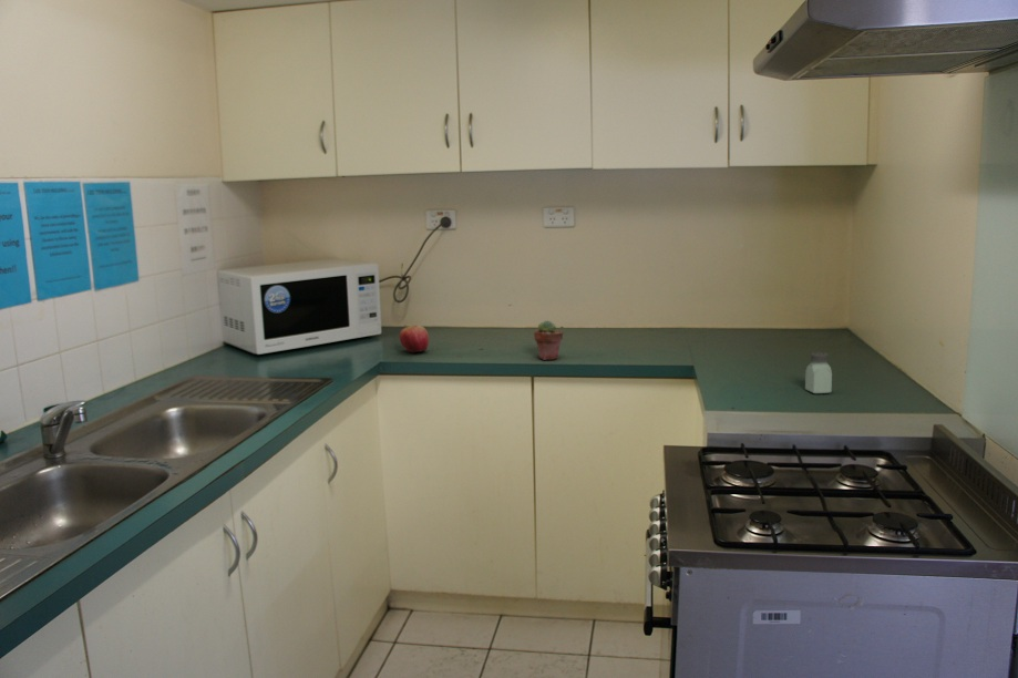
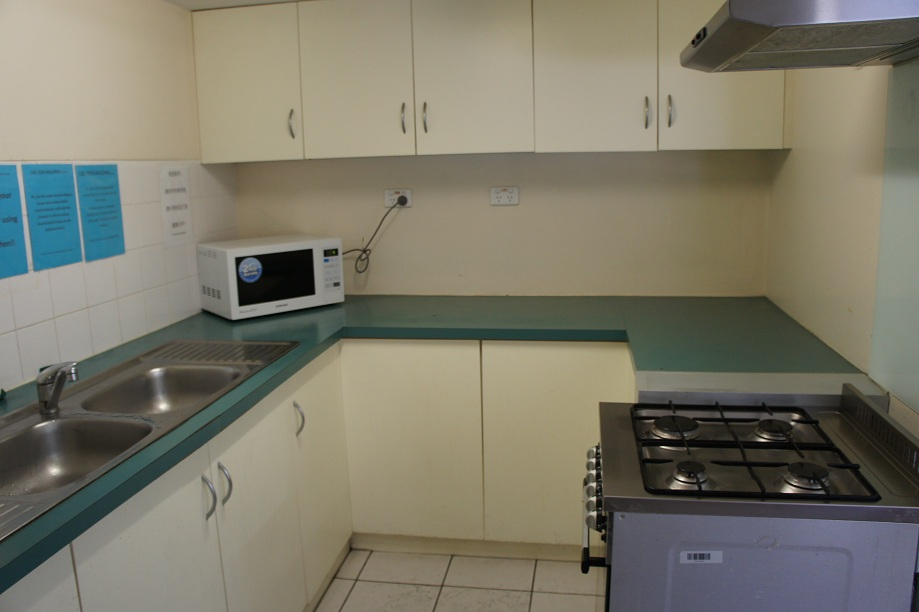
- saltshaker [804,351,833,394]
- apple [399,323,430,355]
- potted succulent [533,319,564,361]
